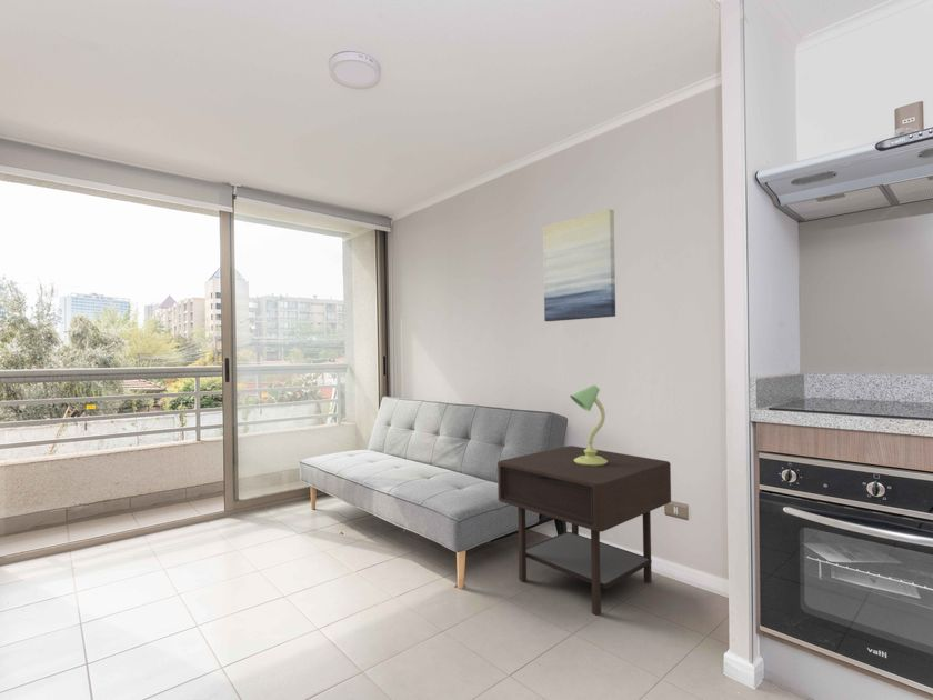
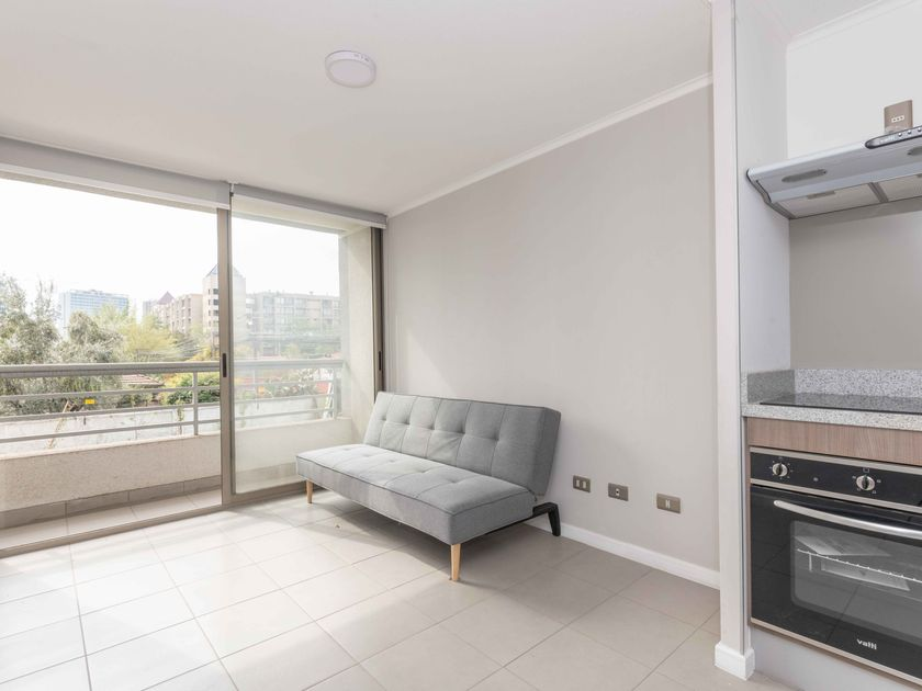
- wall art [542,208,616,322]
- side table [496,444,672,617]
- table lamp [569,383,608,467]
